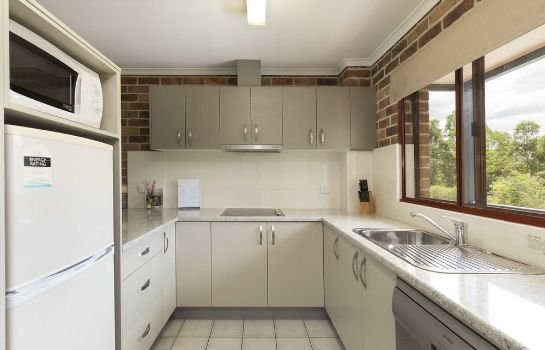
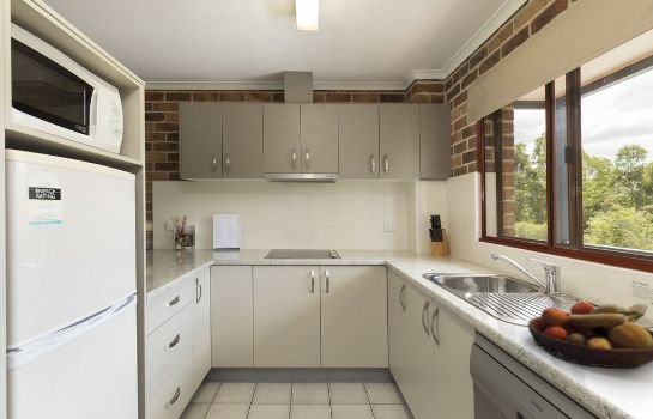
+ fruit bowl [527,300,653,370]
